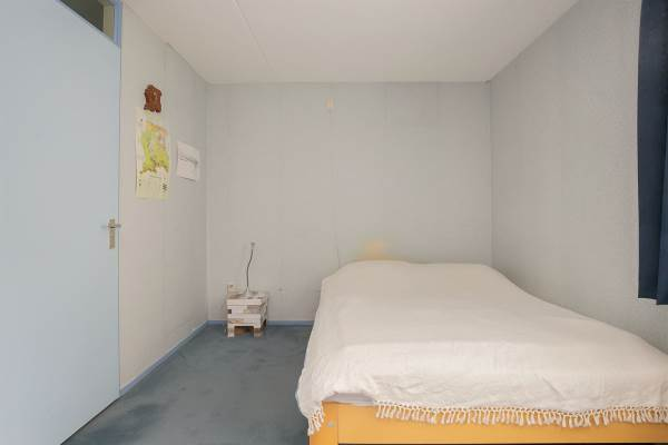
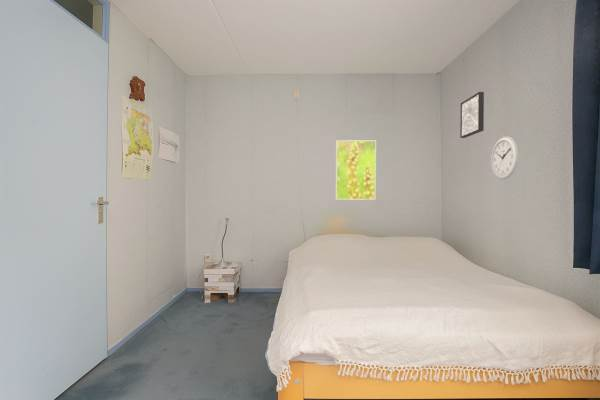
+ wall art [459,91,485,139]
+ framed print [335,139,377,201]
+ wall clock [490,136,519,180]
